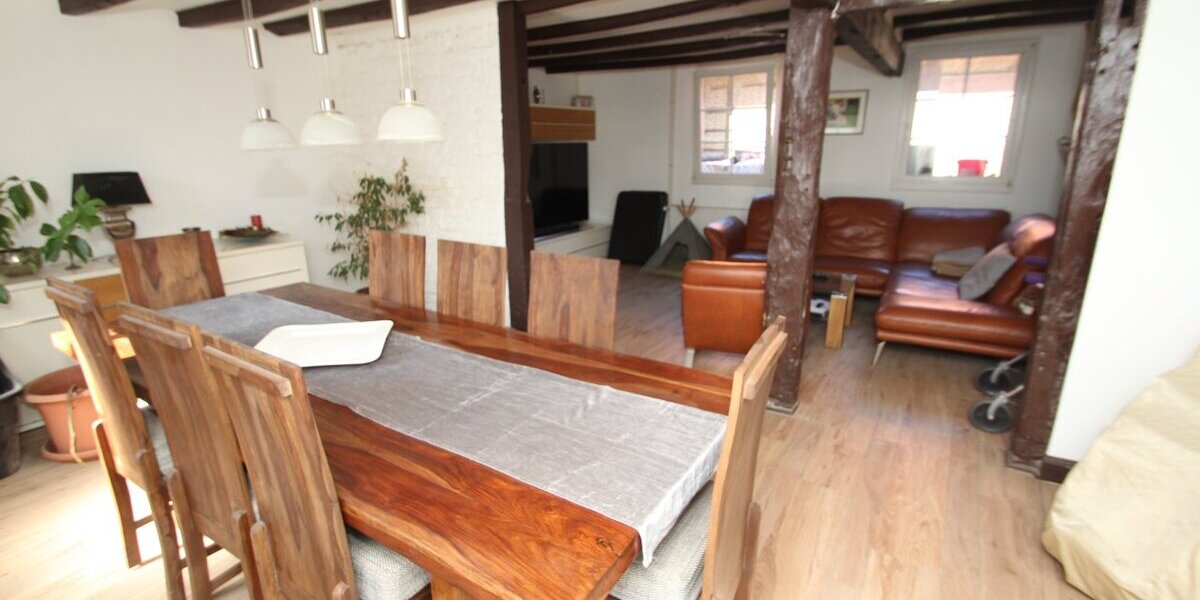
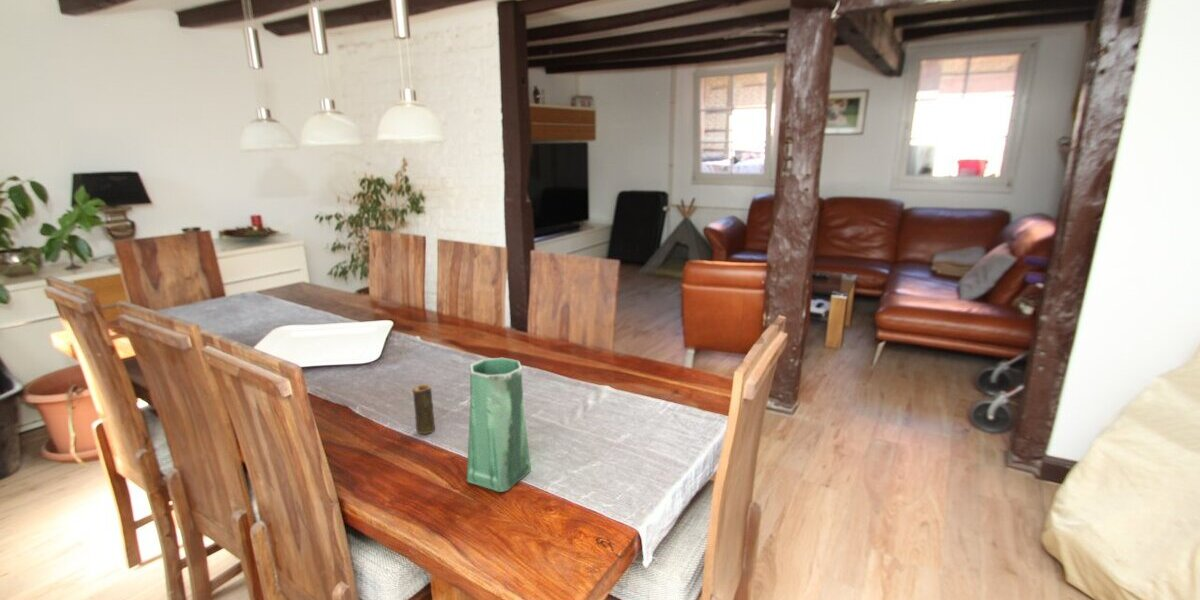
+ candle [412,383,436,435]
+ vase [466,357,532,493]
